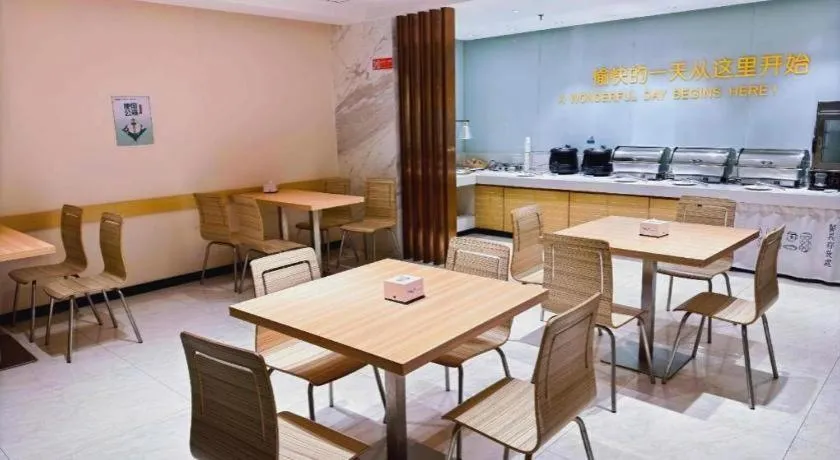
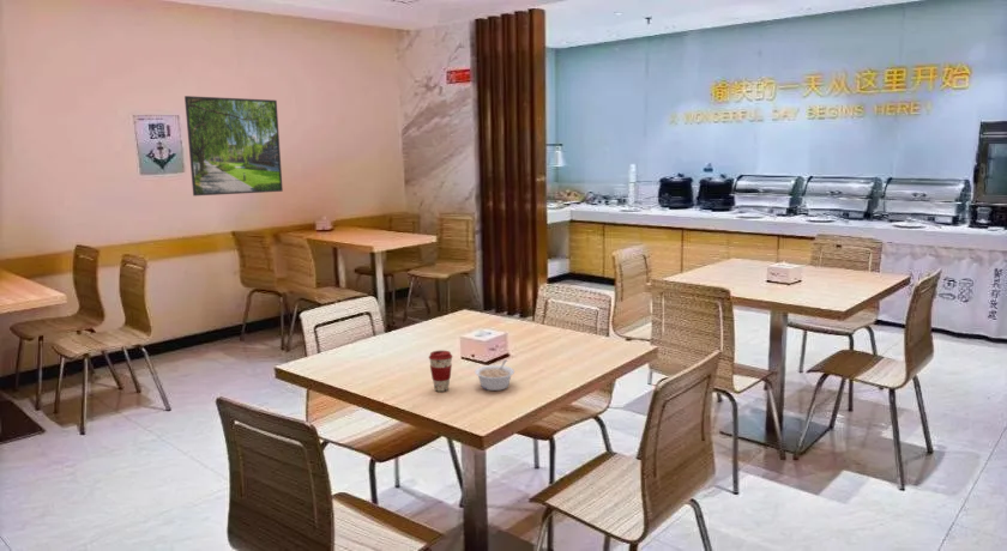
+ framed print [183,95,284,198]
+ legume [474,359,515,392]
+ coffee cup [428,350,454,393]
